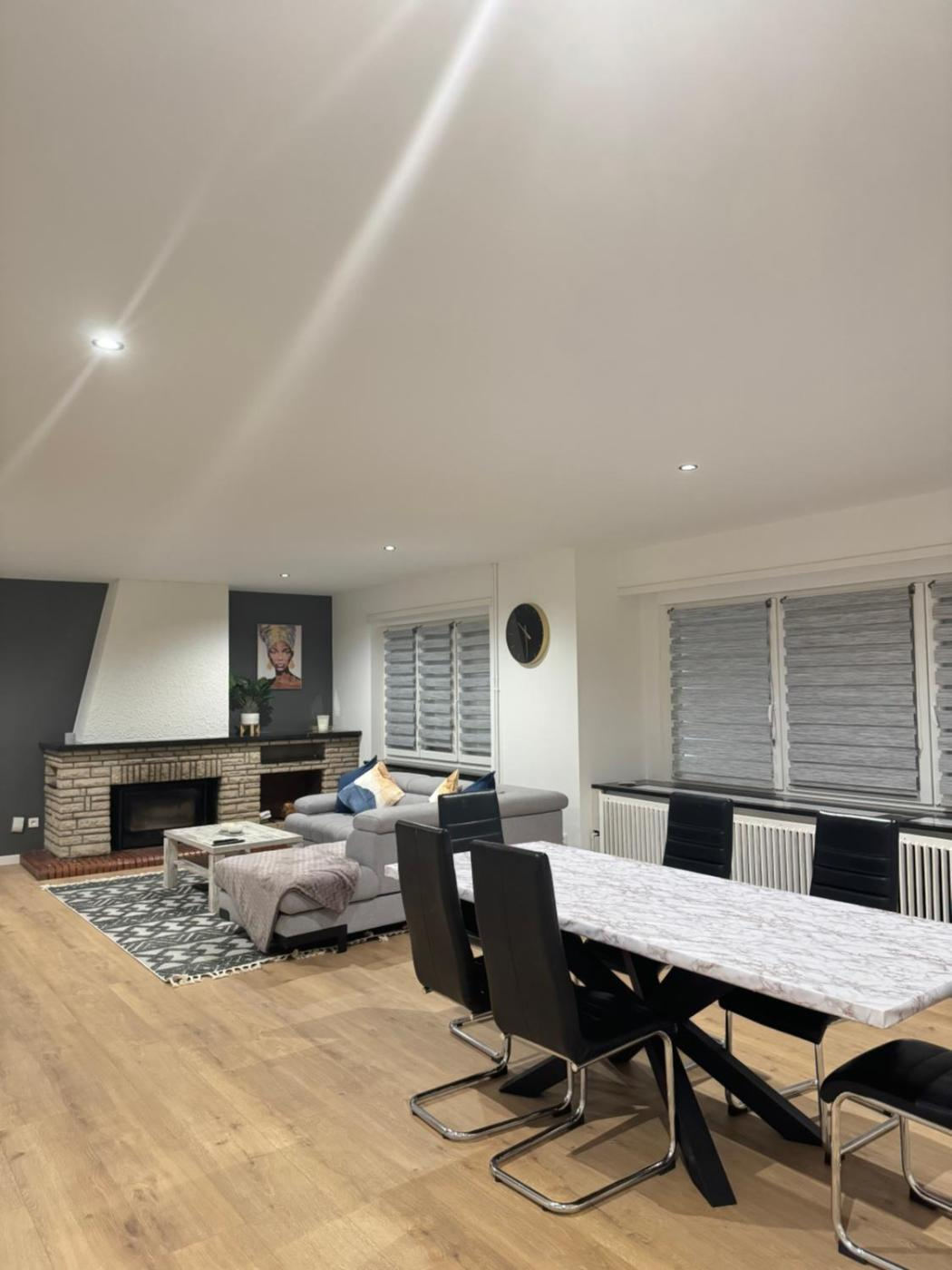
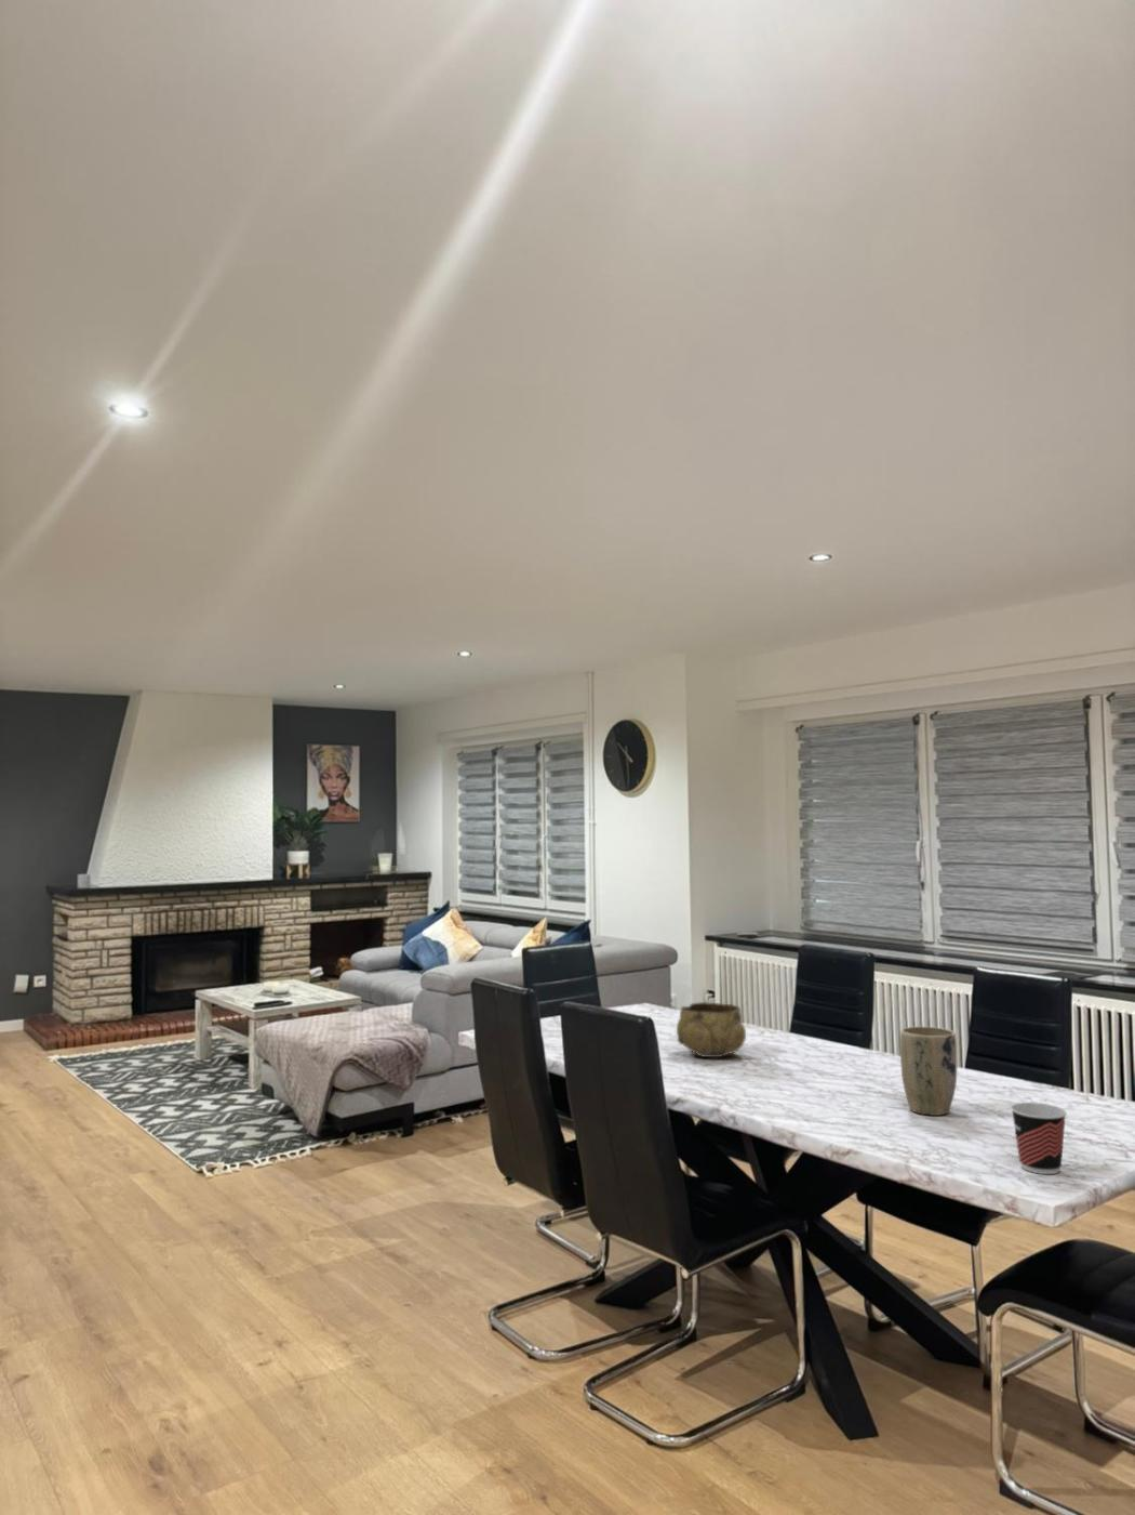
+ cup [1010,1101,1068,1175]
+ plant pot [899,1025,957,1117]
+ decorative bowl [676,1001,748,1058]
